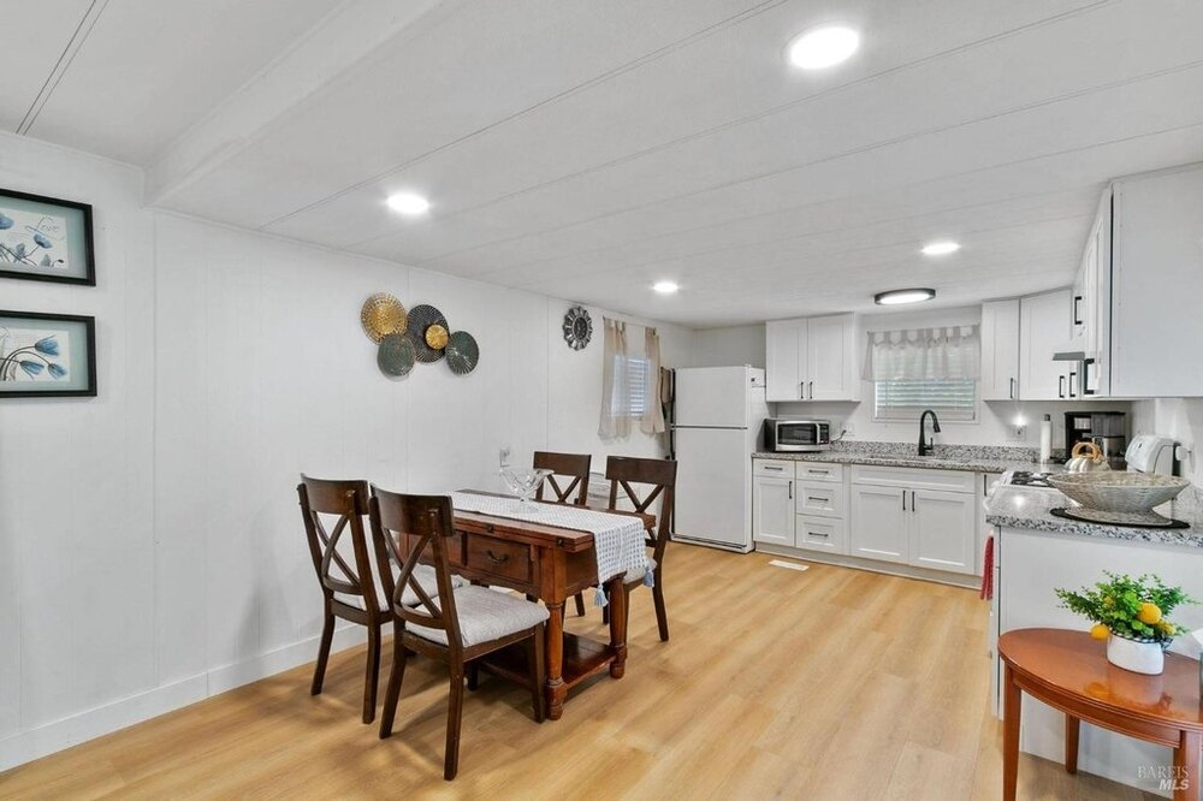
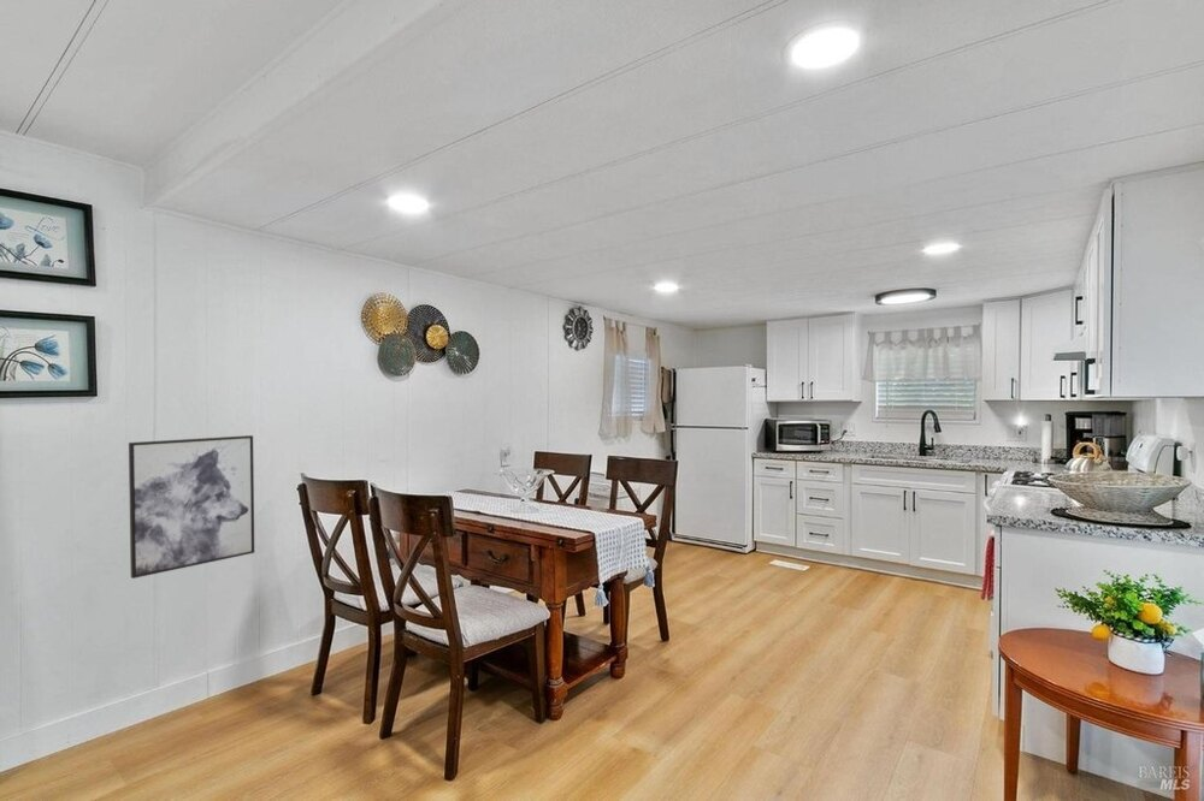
+ wall art [128,434,255,580]
